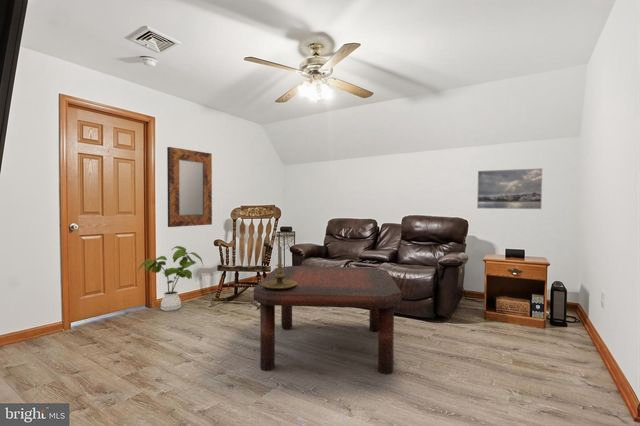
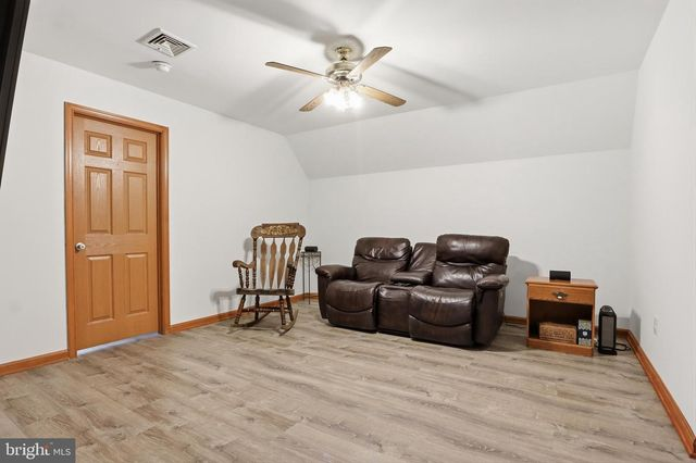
- home mirror [166,146,213,228]
- candle holder [262,245,297,289]
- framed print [476,167,543,210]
- coffee table [253,265,402,375]
- house plant [137,245,204,312]
